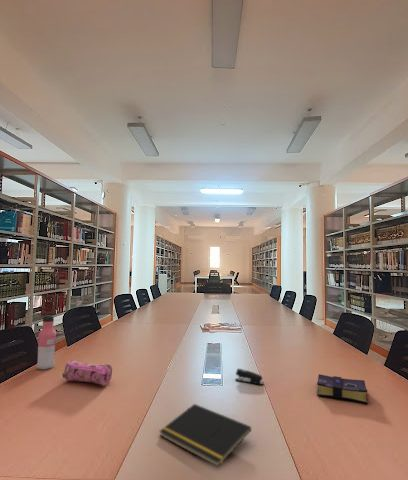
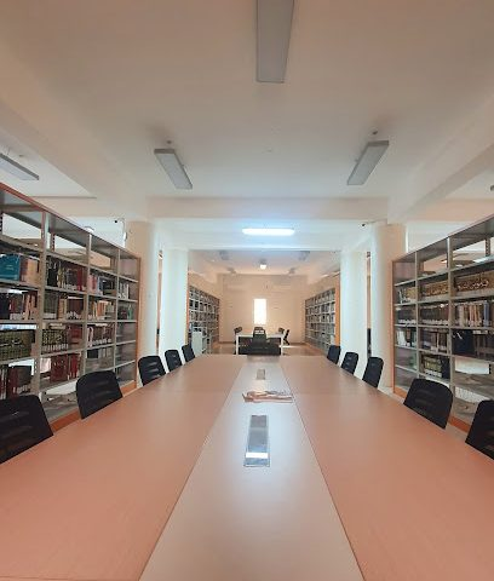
- pencil case [61,358,113,386]
- book [316,373,368,405]
- stapler [234,367,265,386]
- water bottle [36,314,57,371]
- notepad [158,403,252,468]
